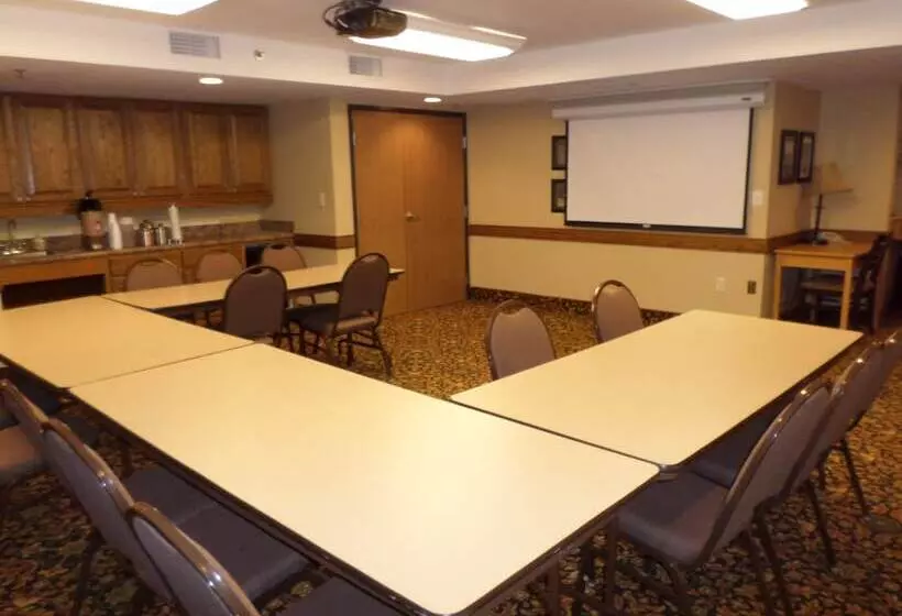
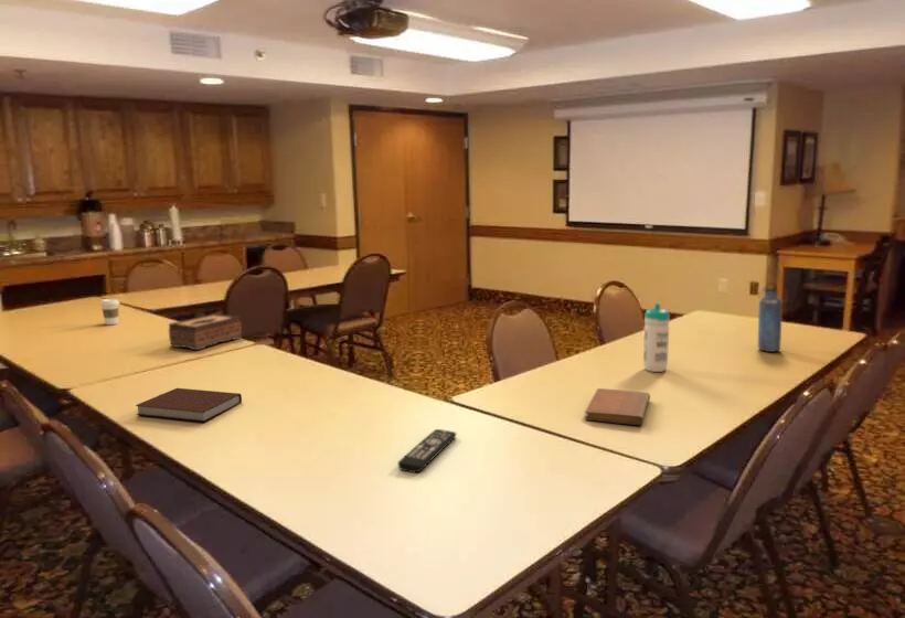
+ remote control [396,428,457,473]
+ coffee cup [98,298,121,326]
+ notebook [135,387,243,423]
+ water bottle [757,281,784,353]
+ tissue box [168,312,243,351]
+ water bottle [642,301,671,373]
+ notebook [584,387,651,426]
